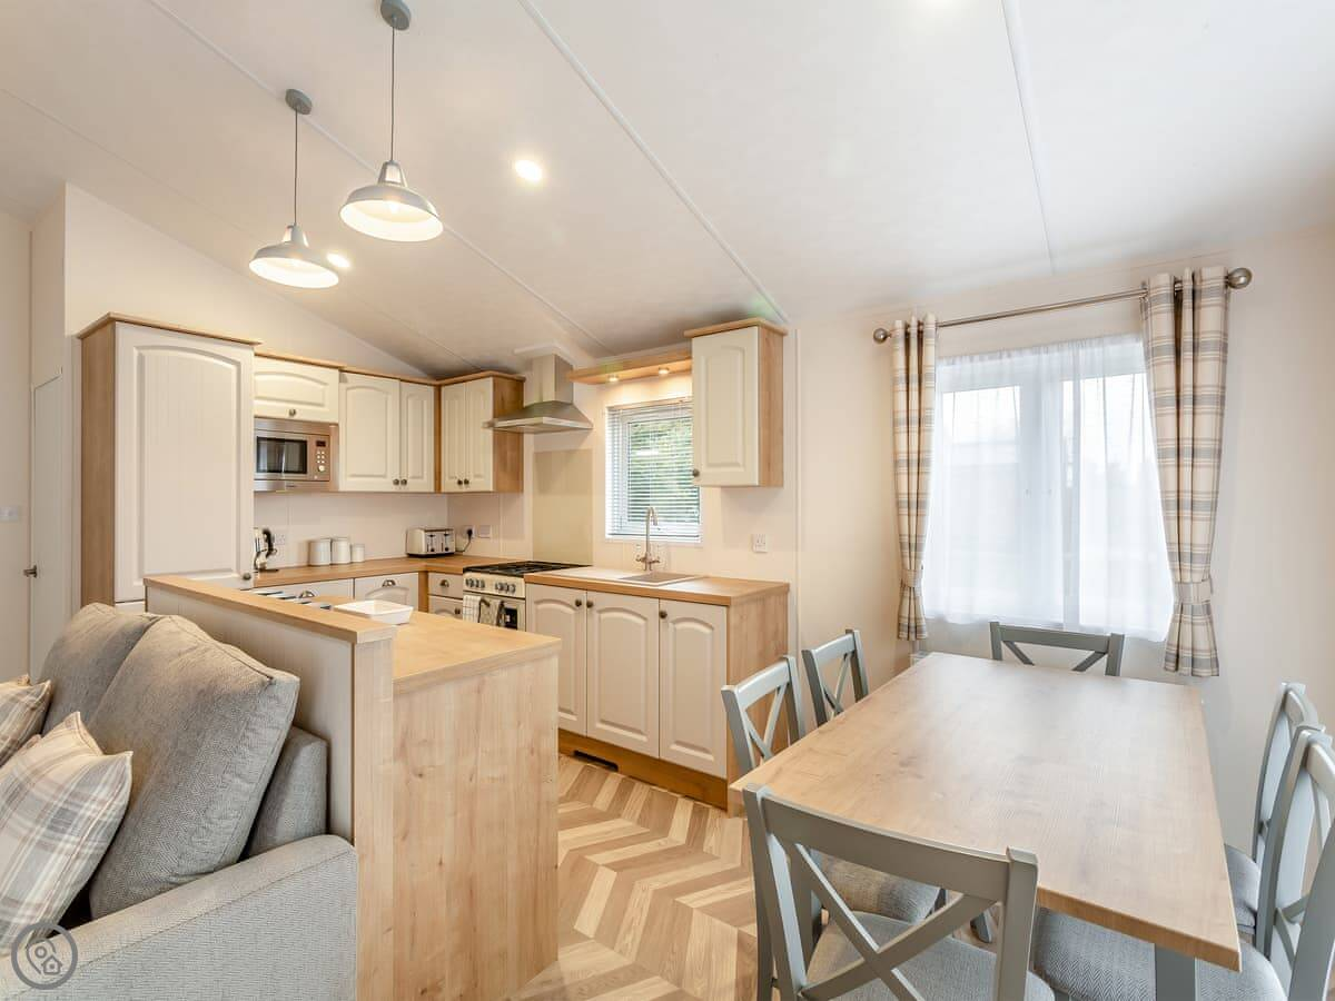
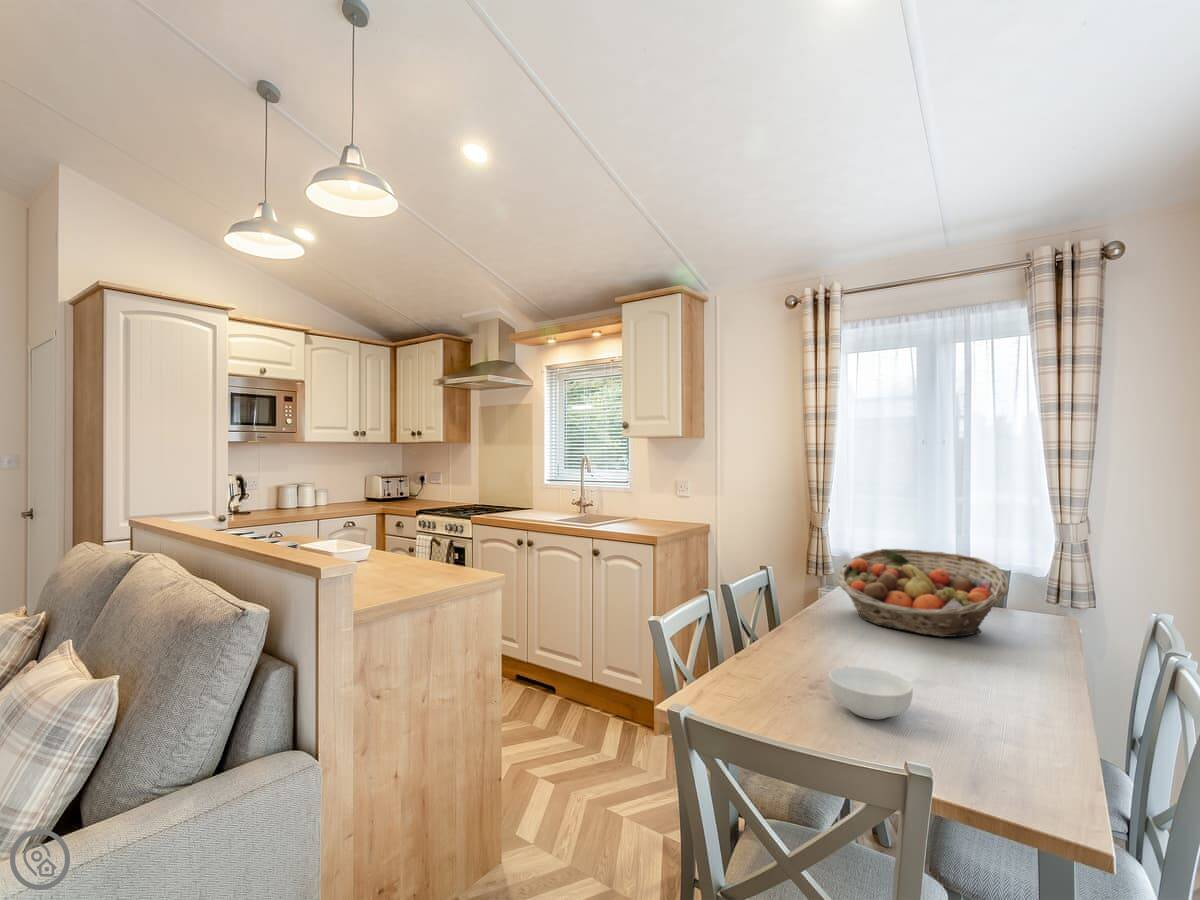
+ fruit basket [836,548,1010,638]
+ cereal bowl [827,666,914,720]
